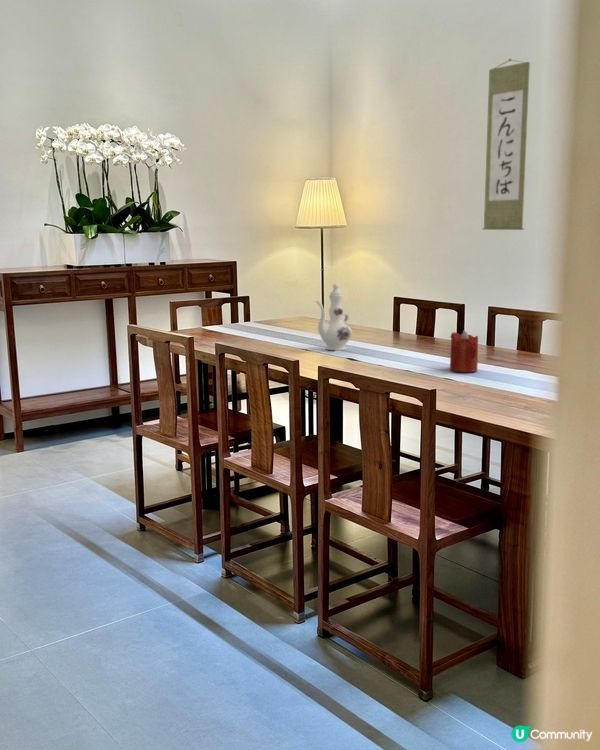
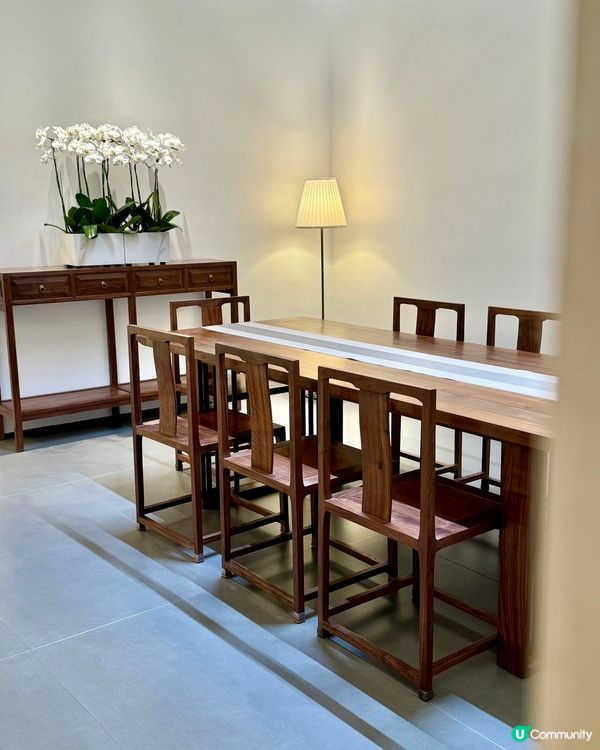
- candle [449,329,479,374]
- wall scroll [481,58,531,231]
- chinaware [314,282,353,351]
